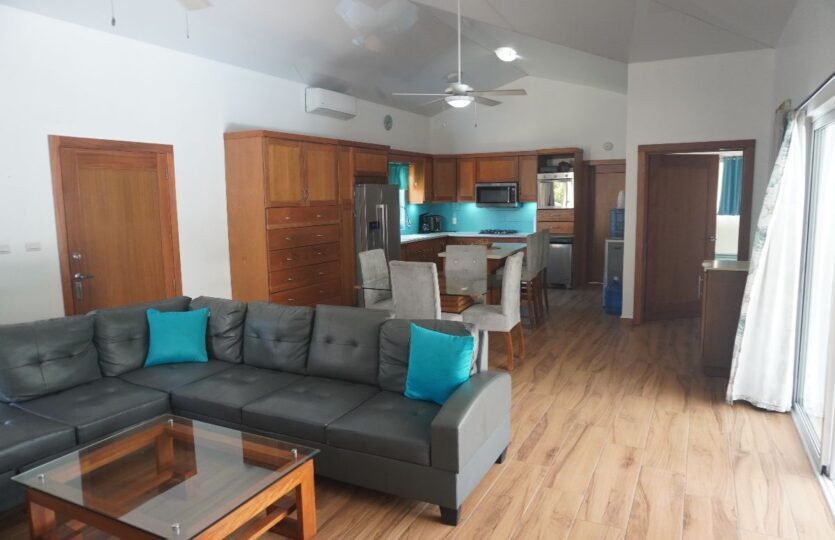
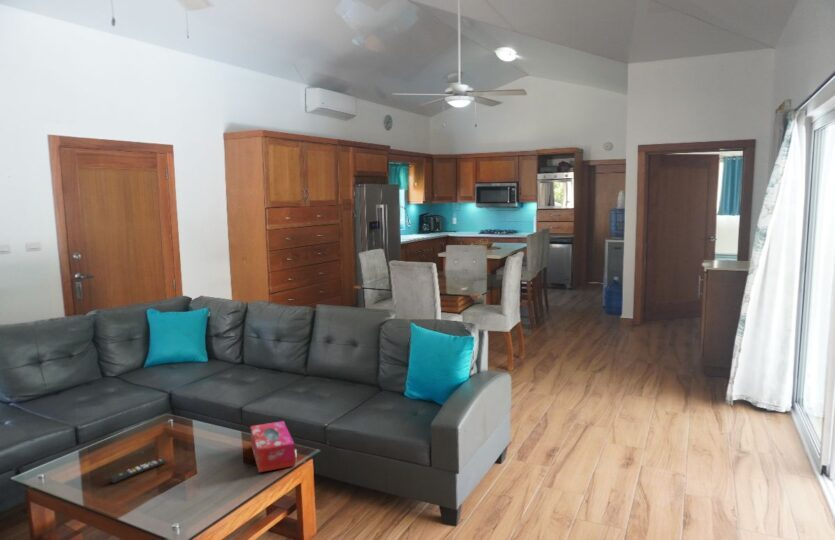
+ remote control [107,457,167,484]
+ tissue box [250,420,296,473]
